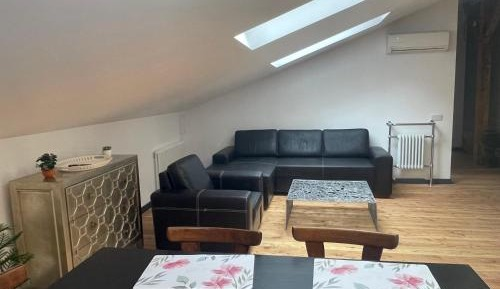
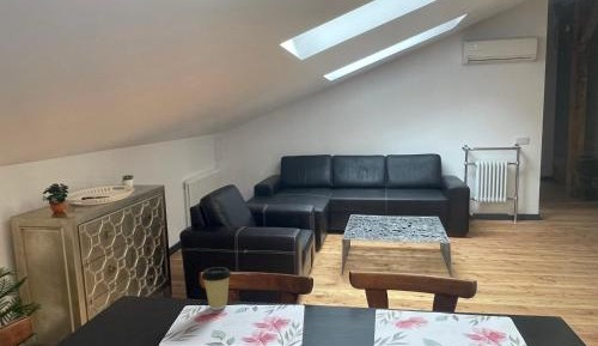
+ coffee cup [201,266,232,311]
